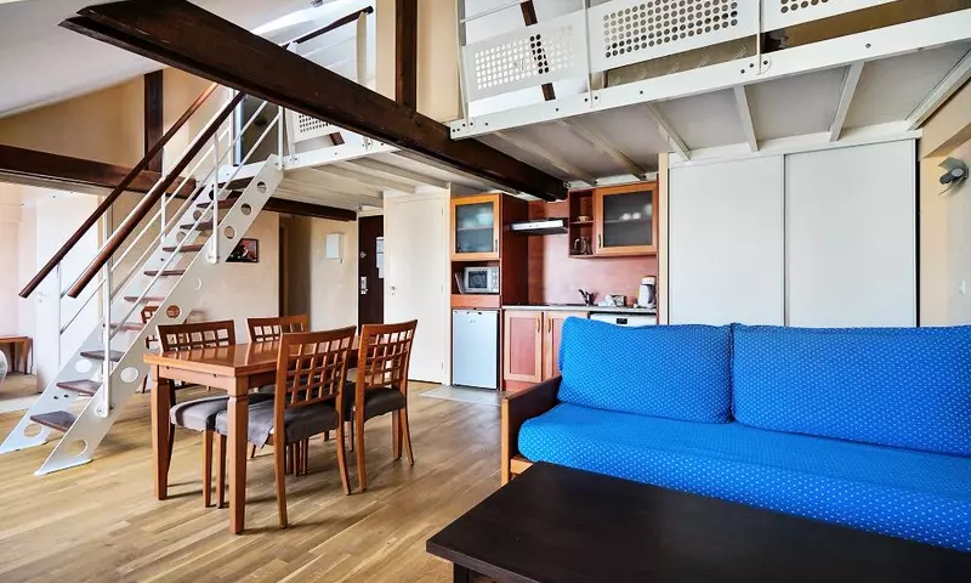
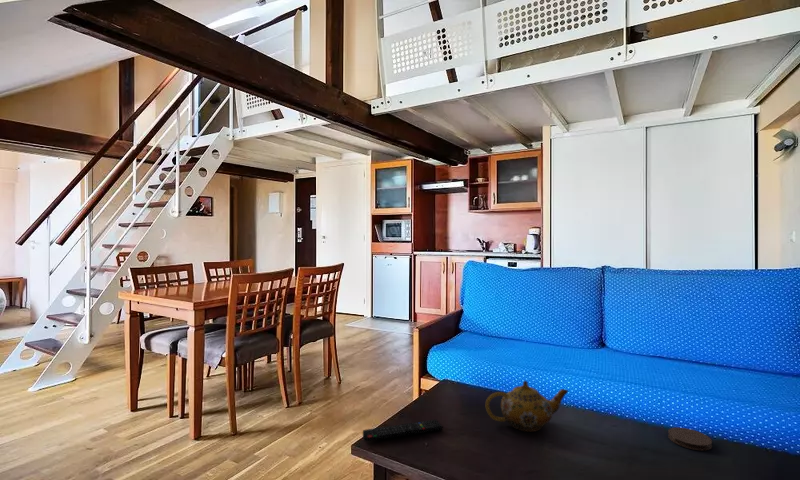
+ teapot [485,380,569,433]
+ coaster [667,427,713,451]
+ remote control [362,418,444,442]
